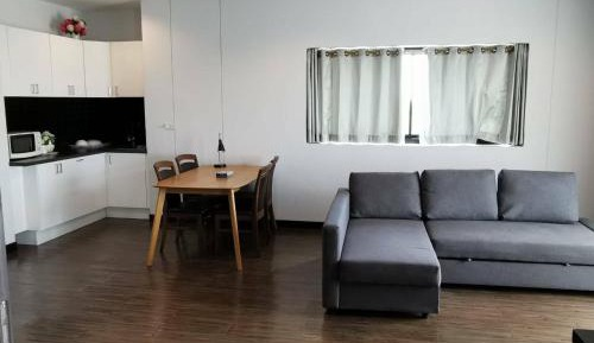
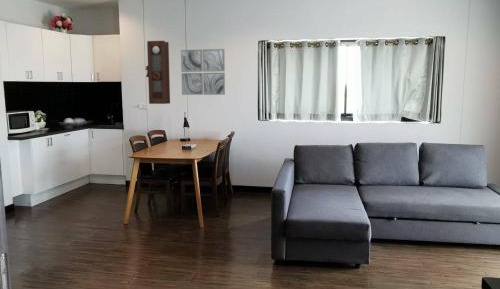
+ pendulum clock [144,40,171,105]
+ wall art [180,48,226,96]
